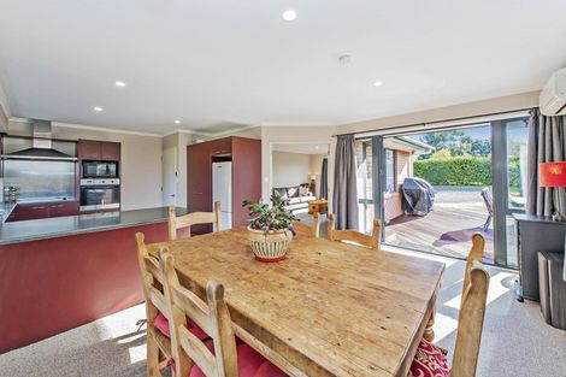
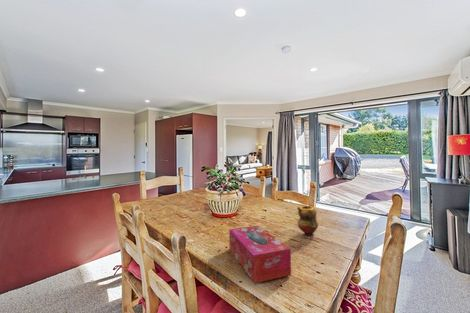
+ tissue box [228,225,292,284]
+ teapot [296,205,319,238]
